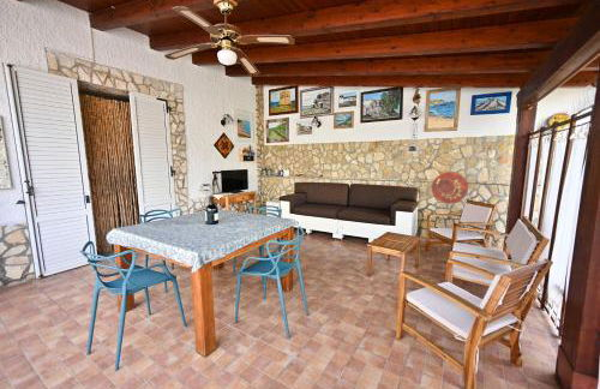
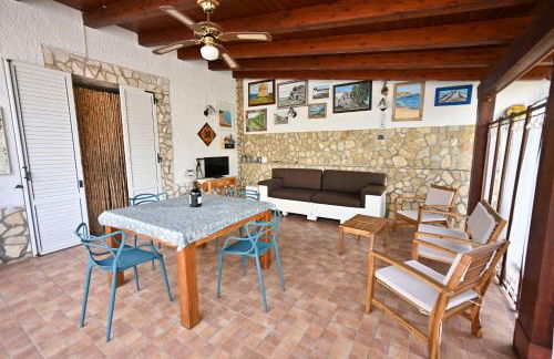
- decorative platter [431,170,469,205]
